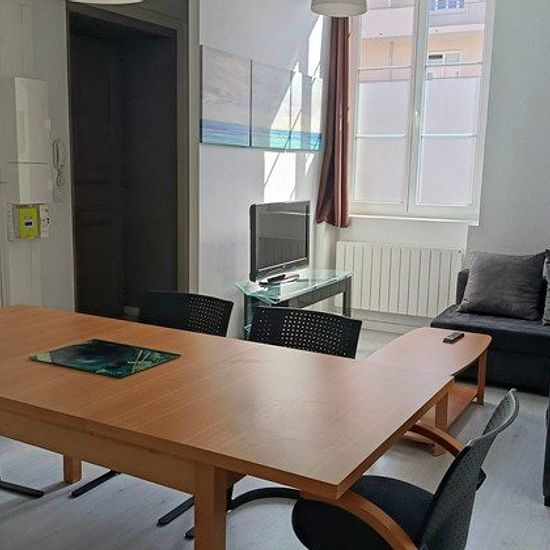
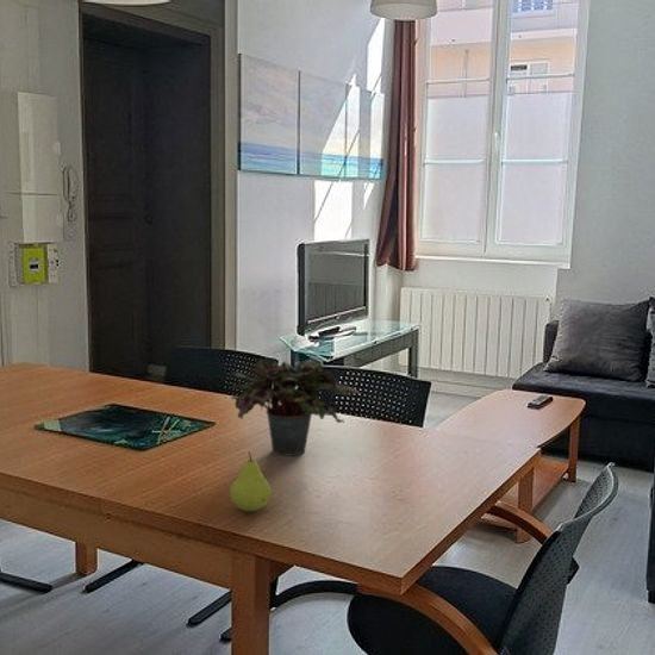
+ fruit [229,450,273,512]
+ potted plant [230,357,362,457]
